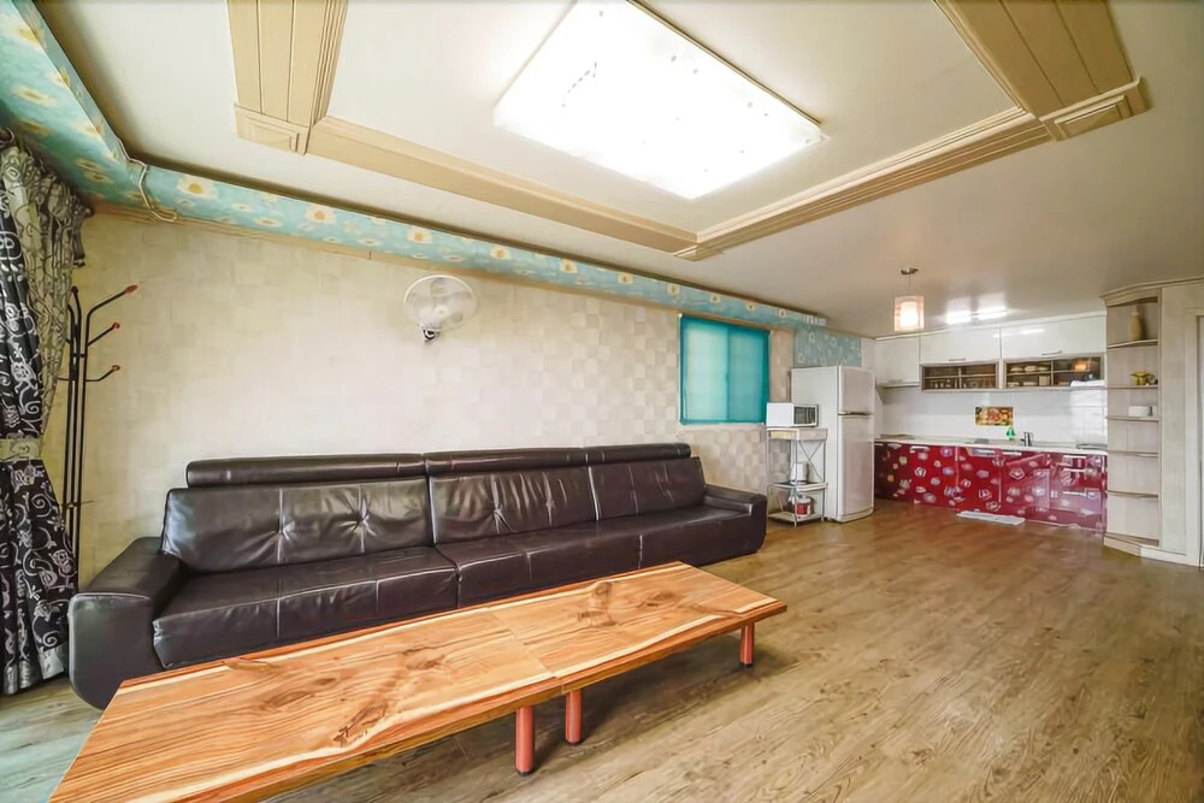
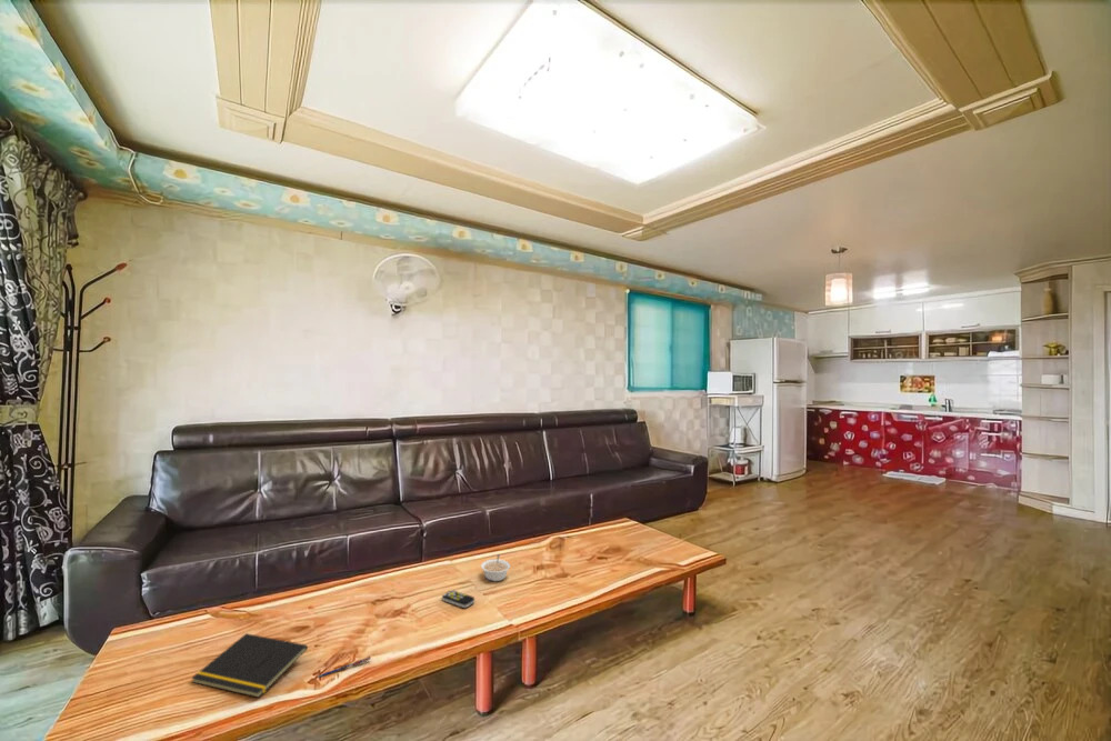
+ remote control [441,589,476,609]
+ legume [480,553,511,582]
+ pen [317,657,372,679]
+ notepad [190,632,309,699]
